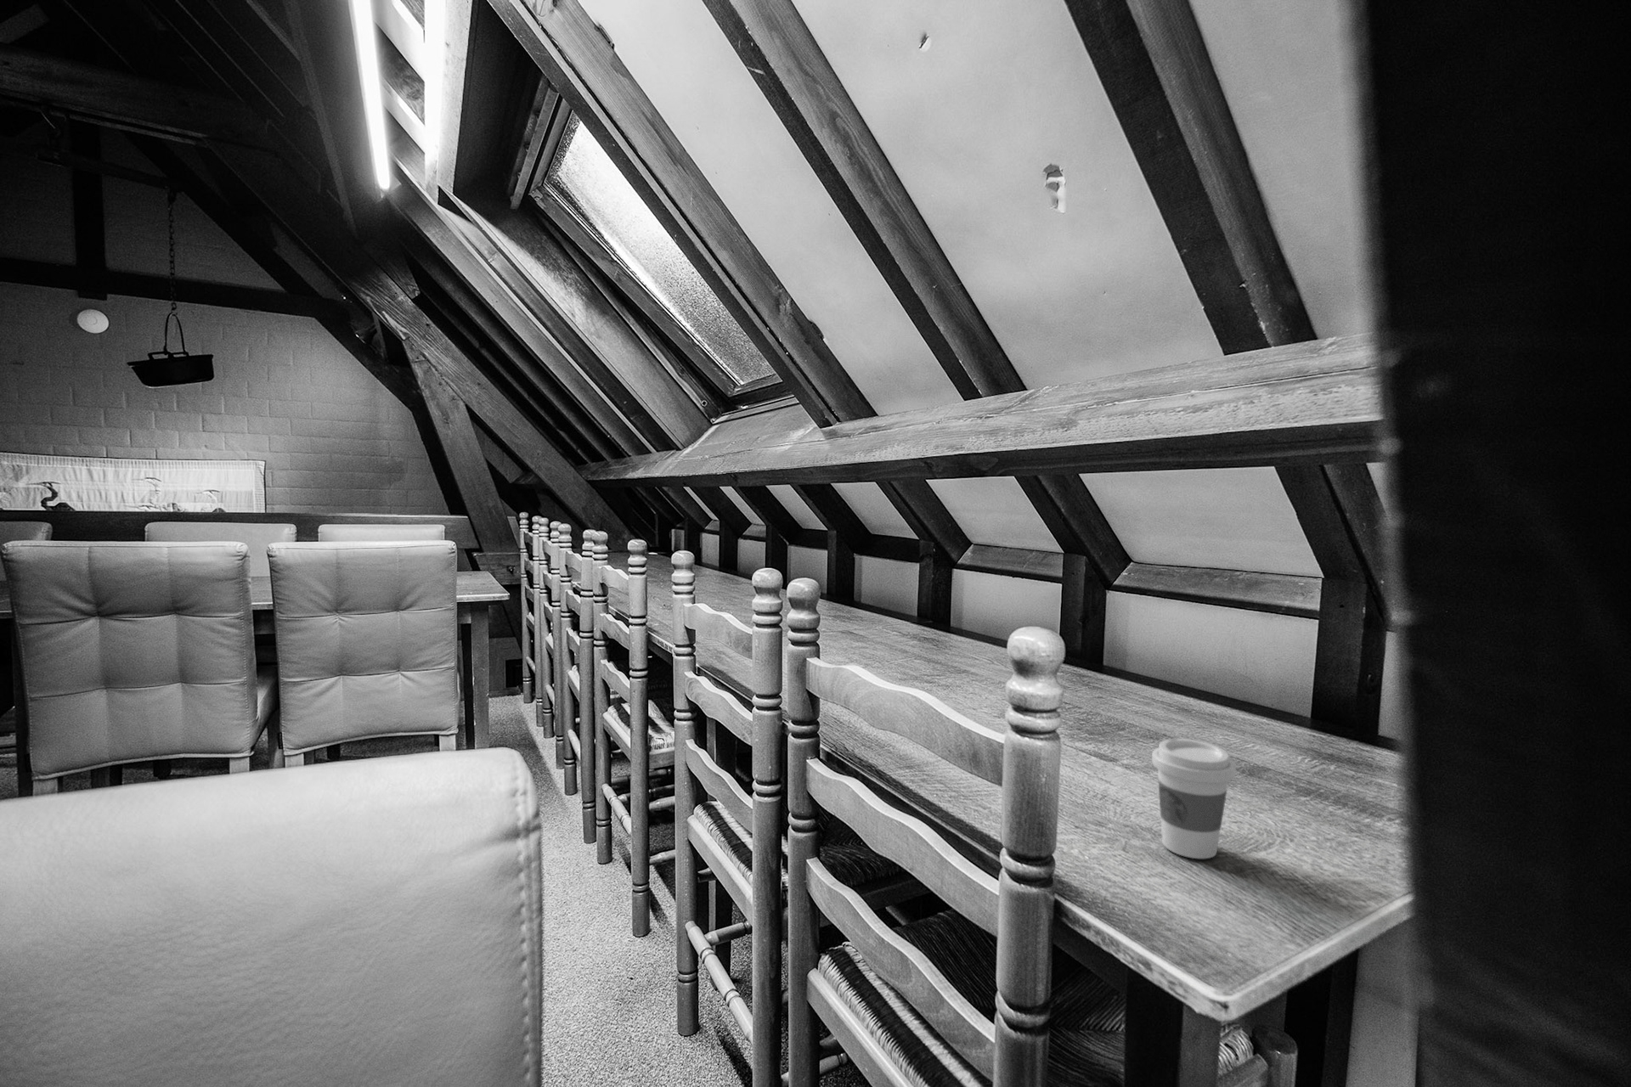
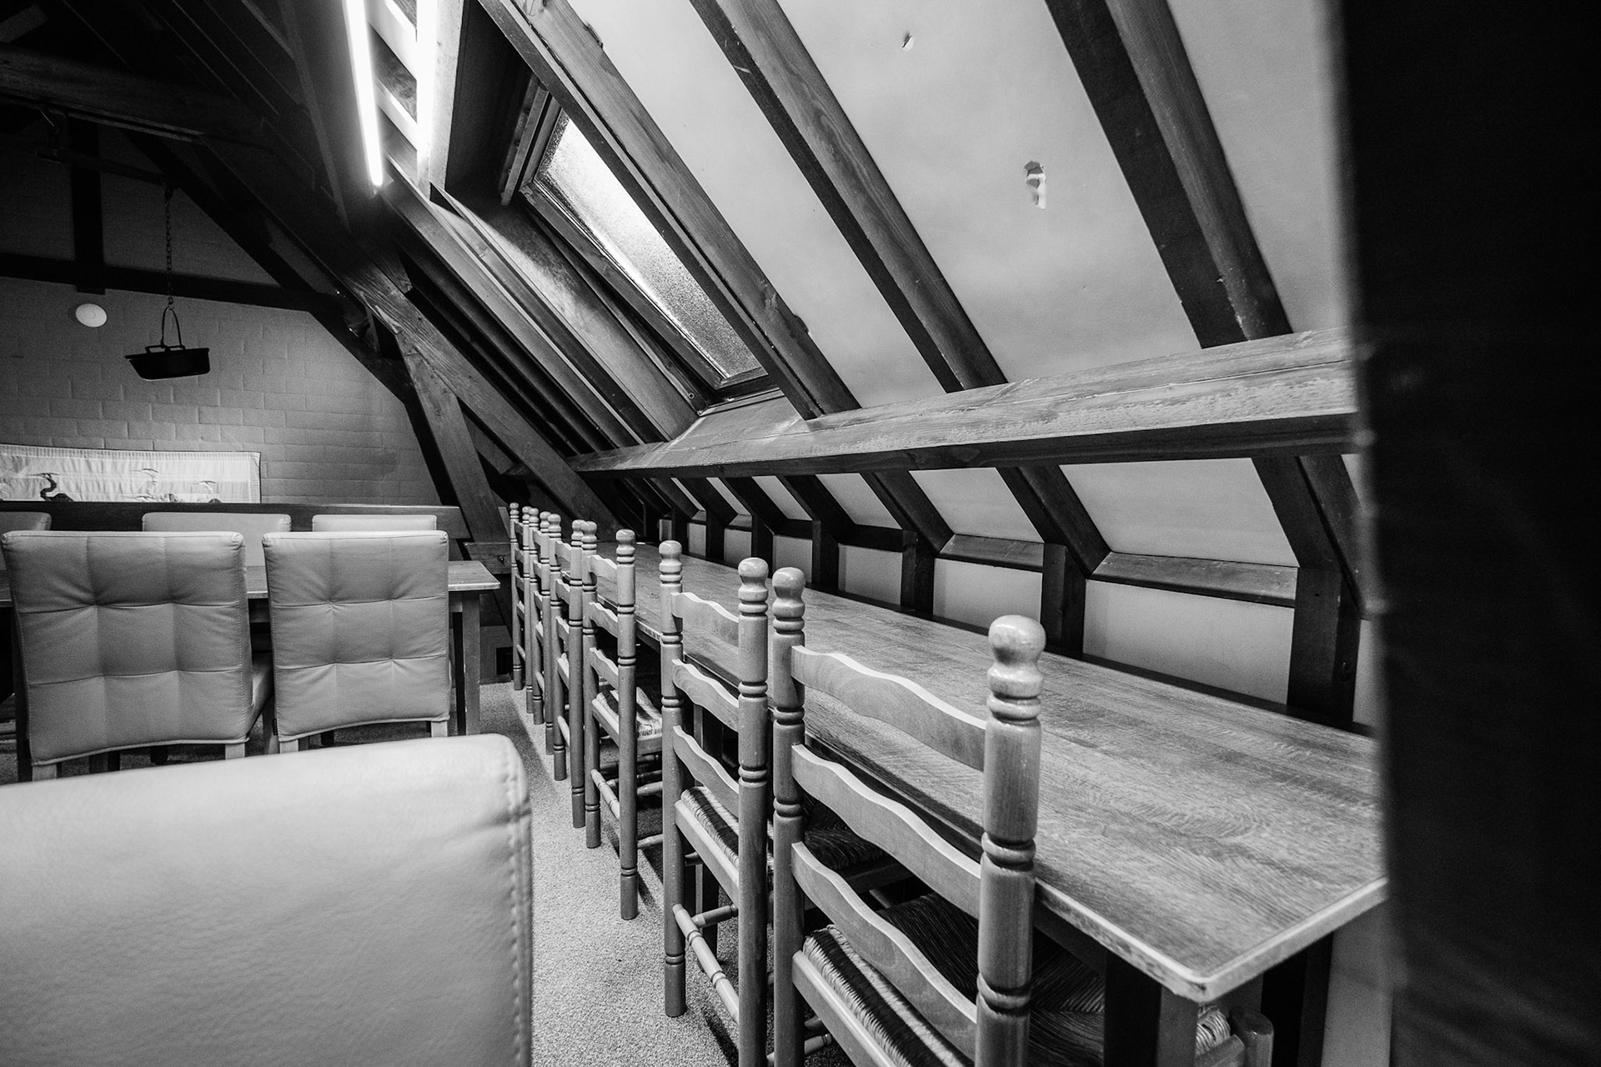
- coffee cup [1152,738,1237,859]
